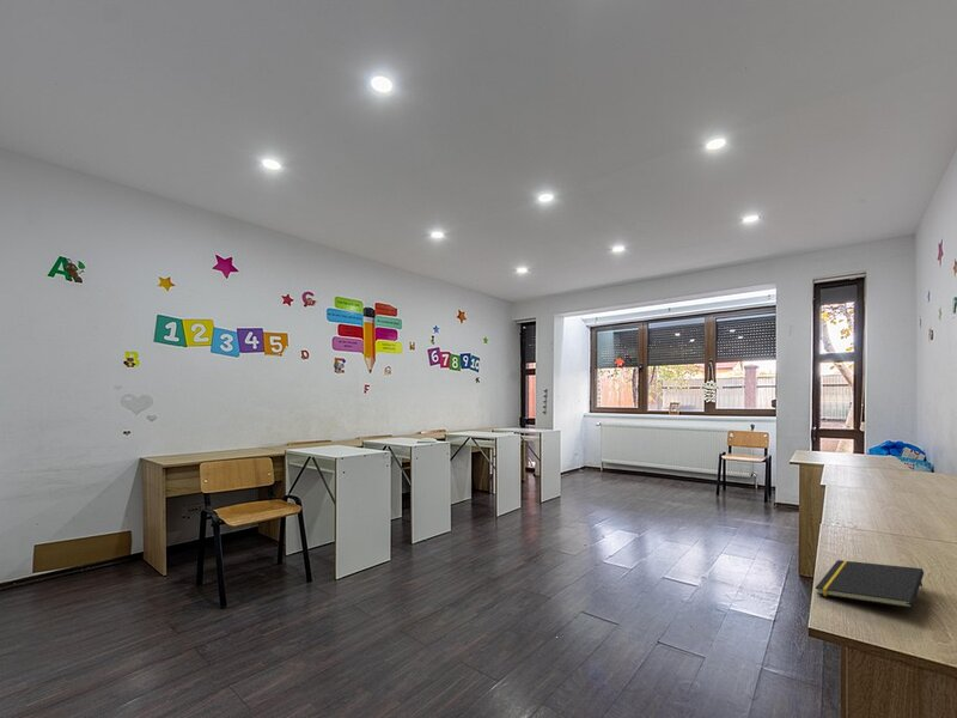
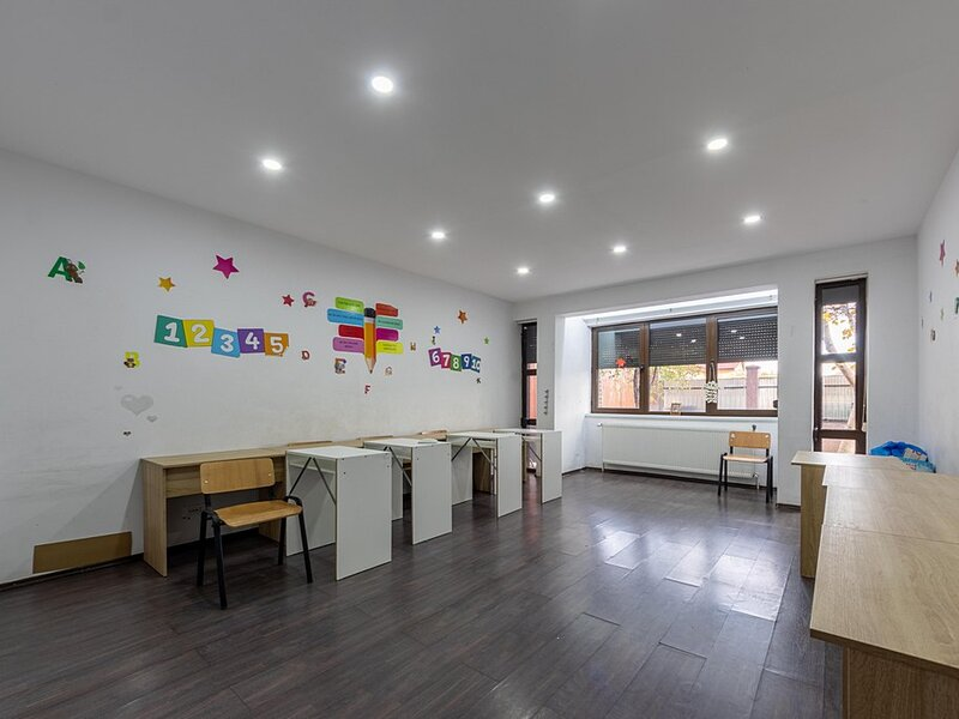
- notepad [815,559,925,609]
